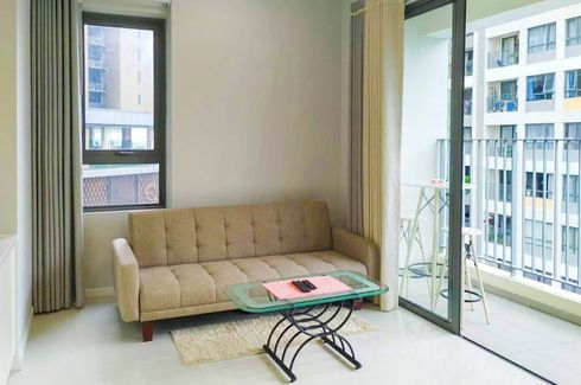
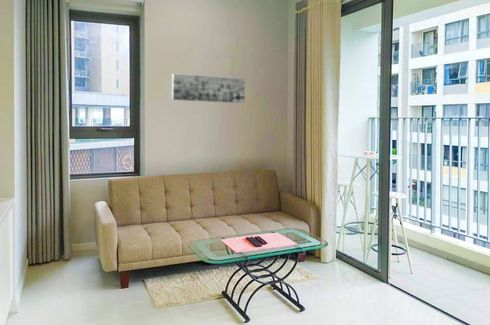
+ wall art [171,73,246,104]
